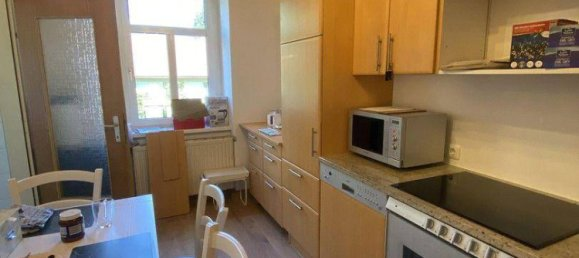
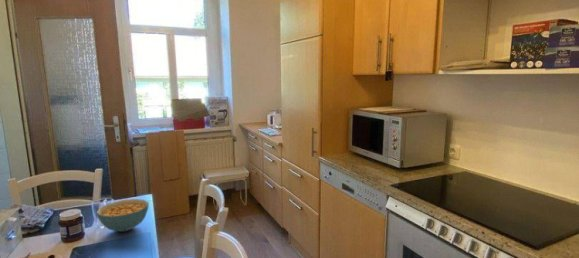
+ cereal bowl [95,198,150,233]
